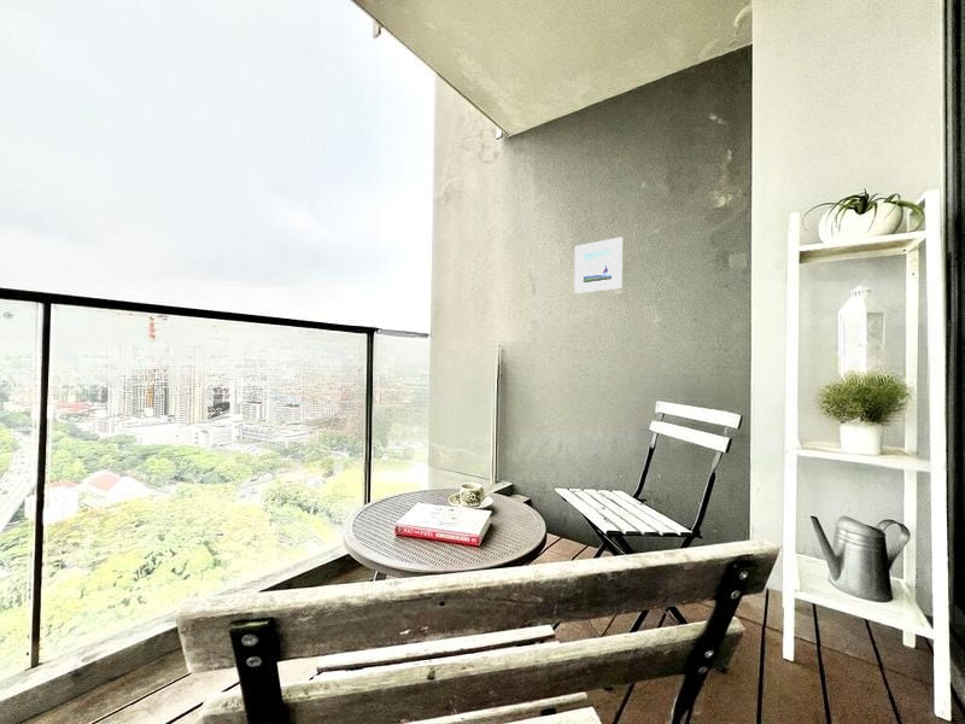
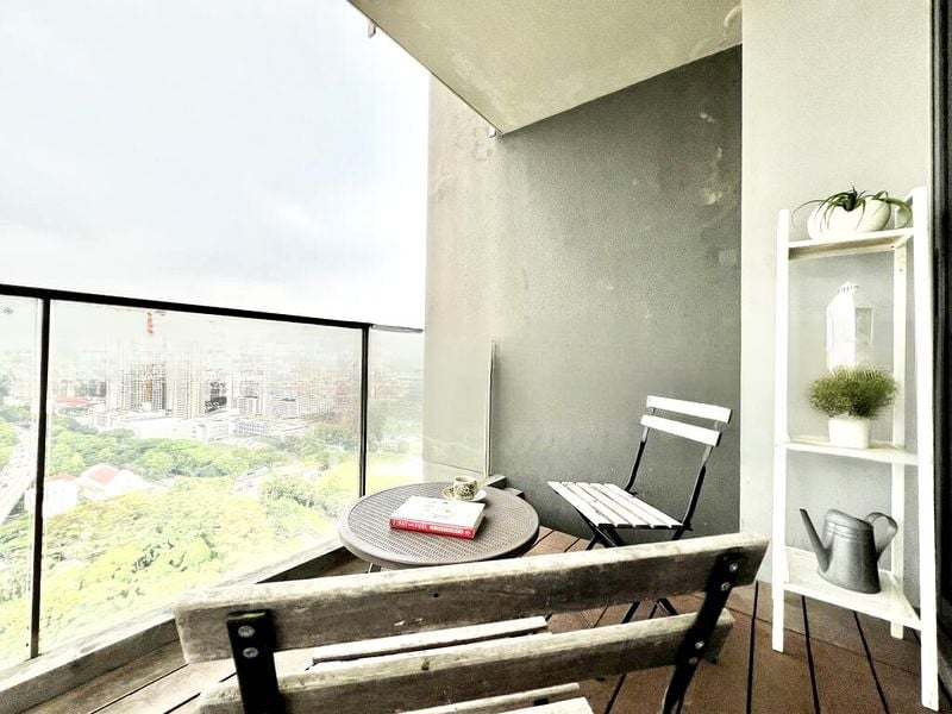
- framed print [573,235,624,294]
